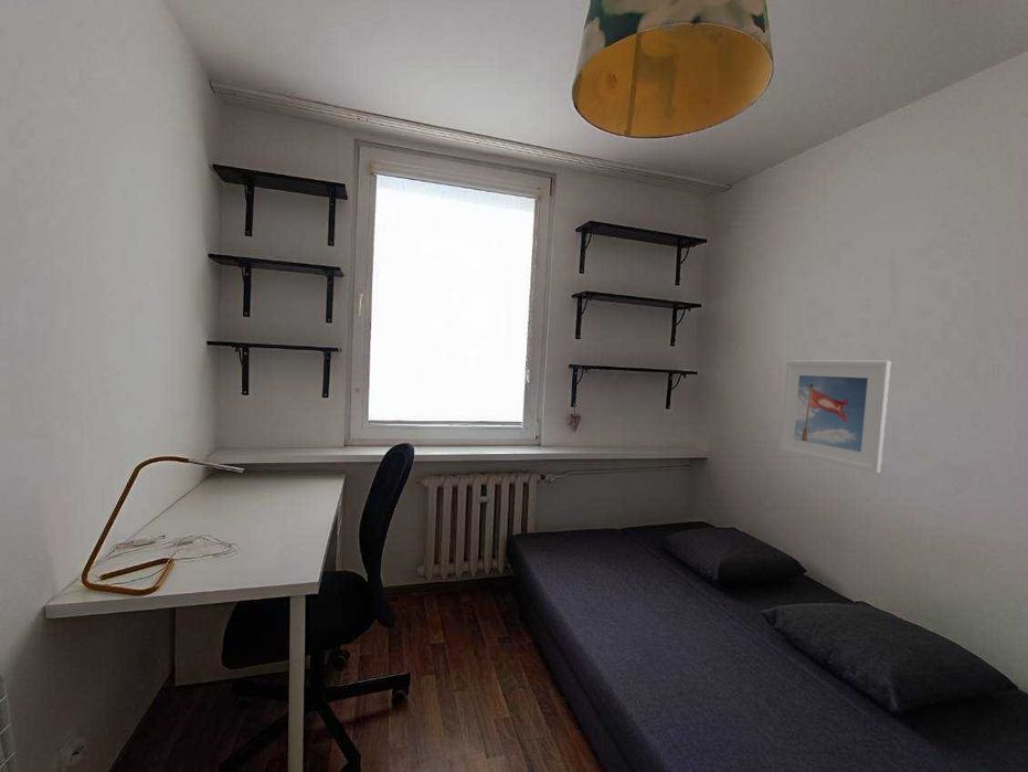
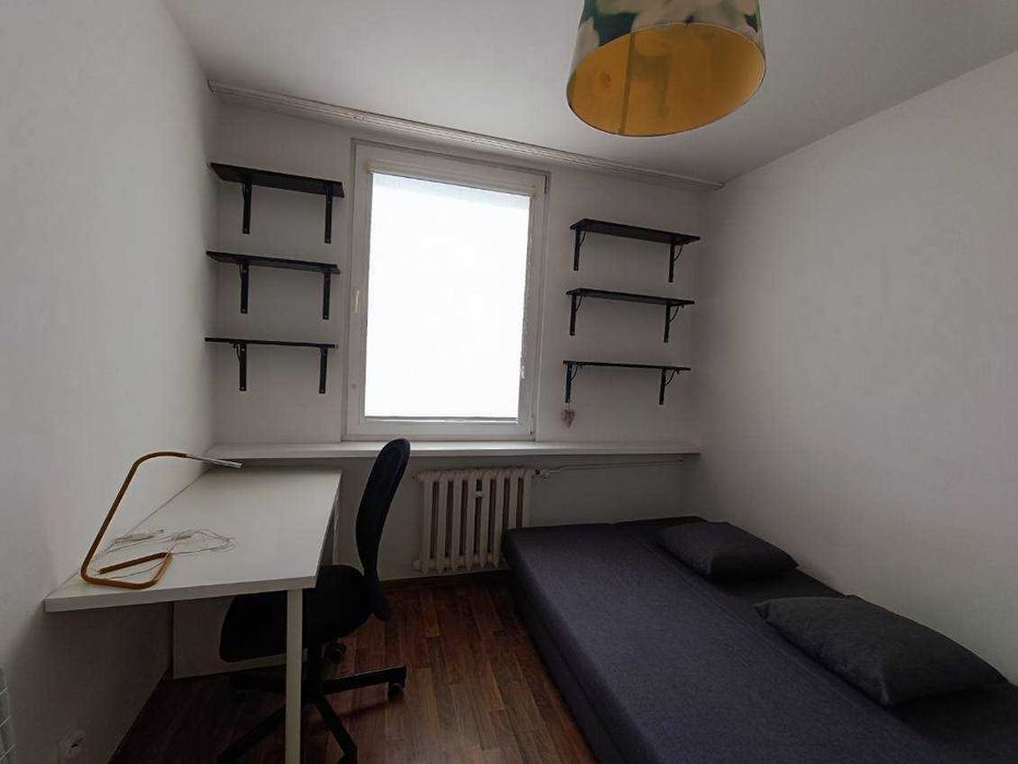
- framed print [778,359,892,474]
